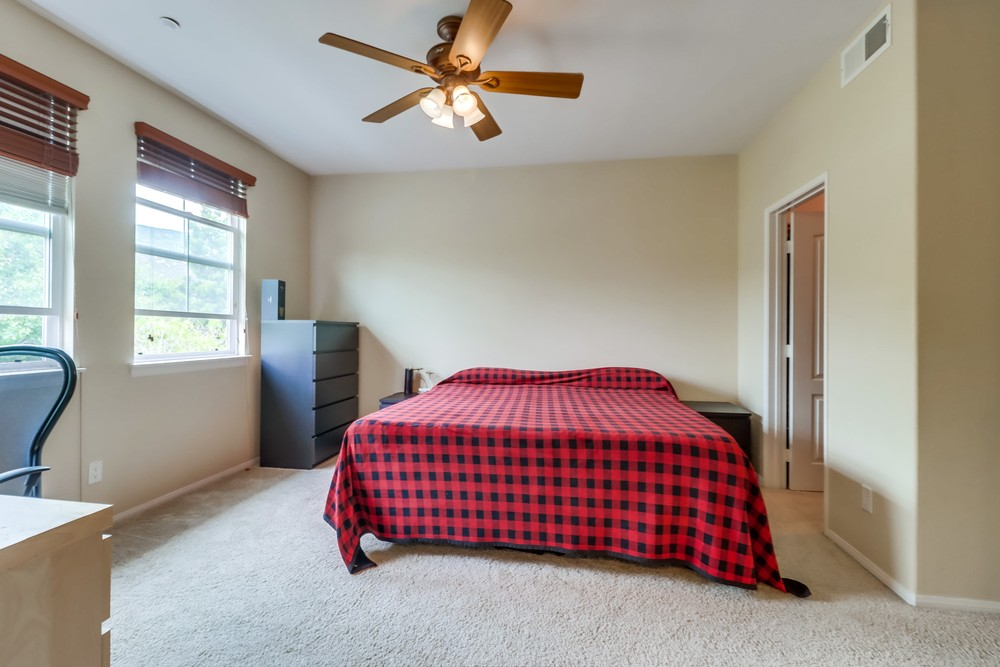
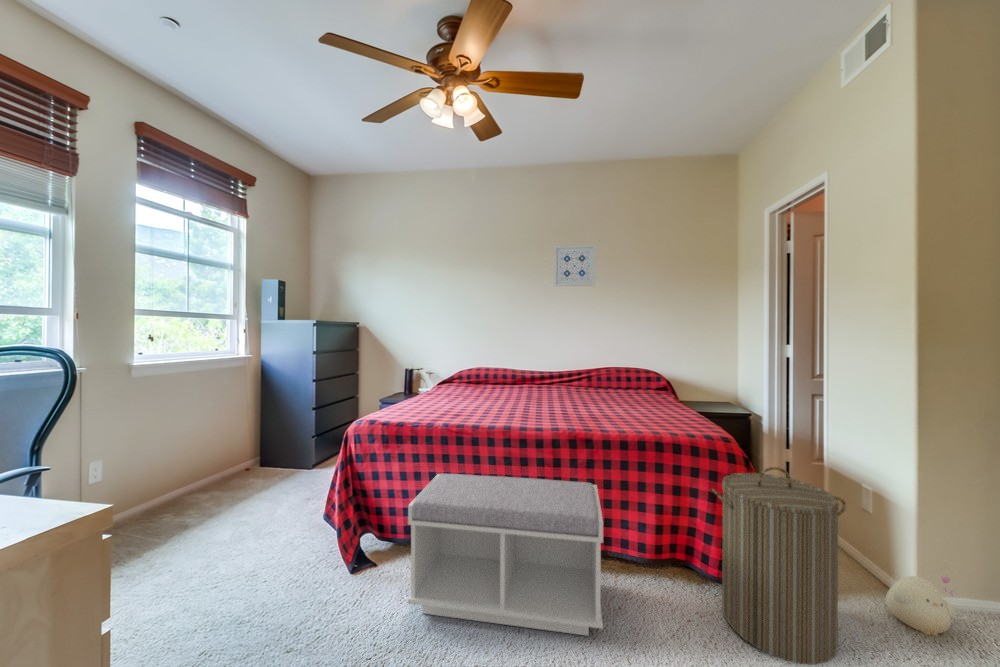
+ laundry hamper [711,466,847,665]
+ bench [407,473,604,637]
+ plush toy [885,575,959,636]
+ wall art [553,244,596,287]
